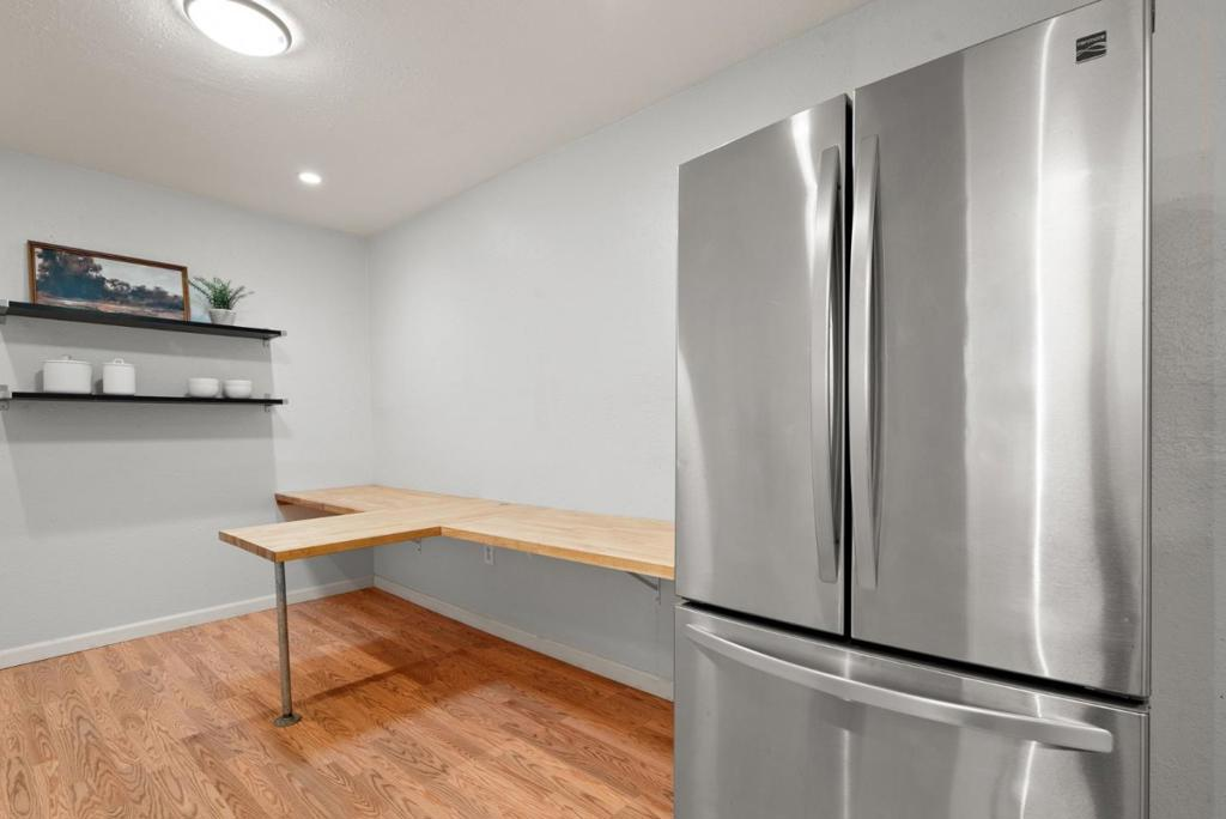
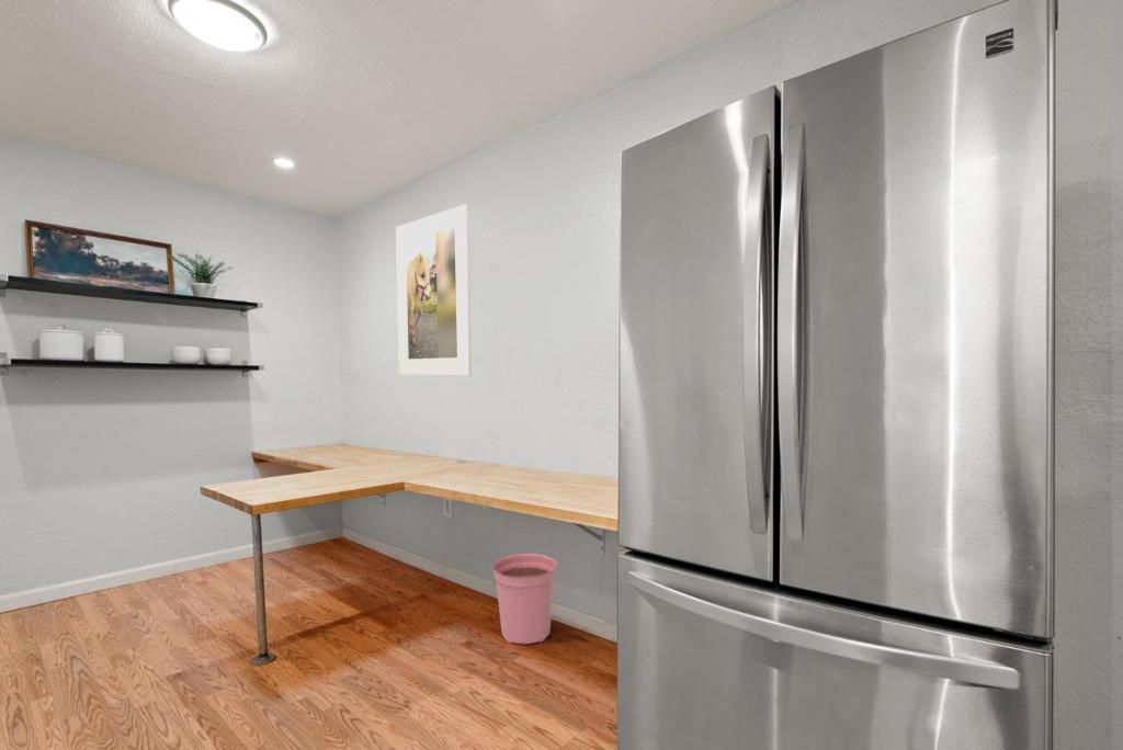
+ plant pot [492,553,558,645]
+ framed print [395,203,473,377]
